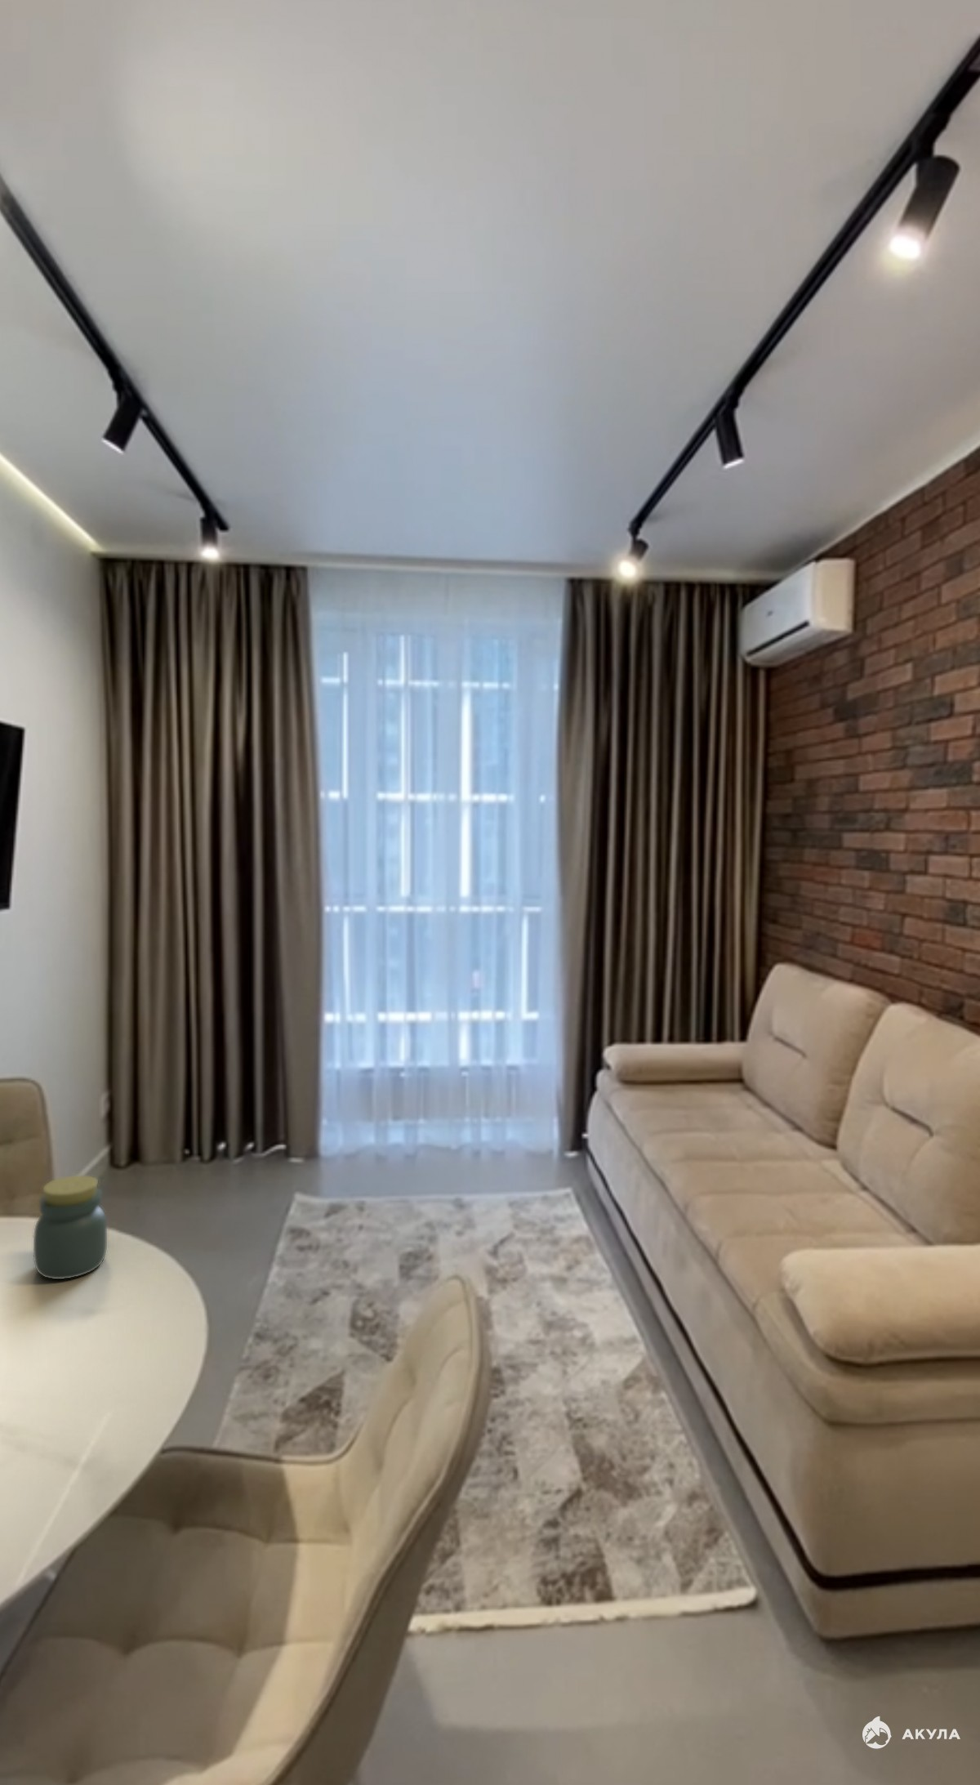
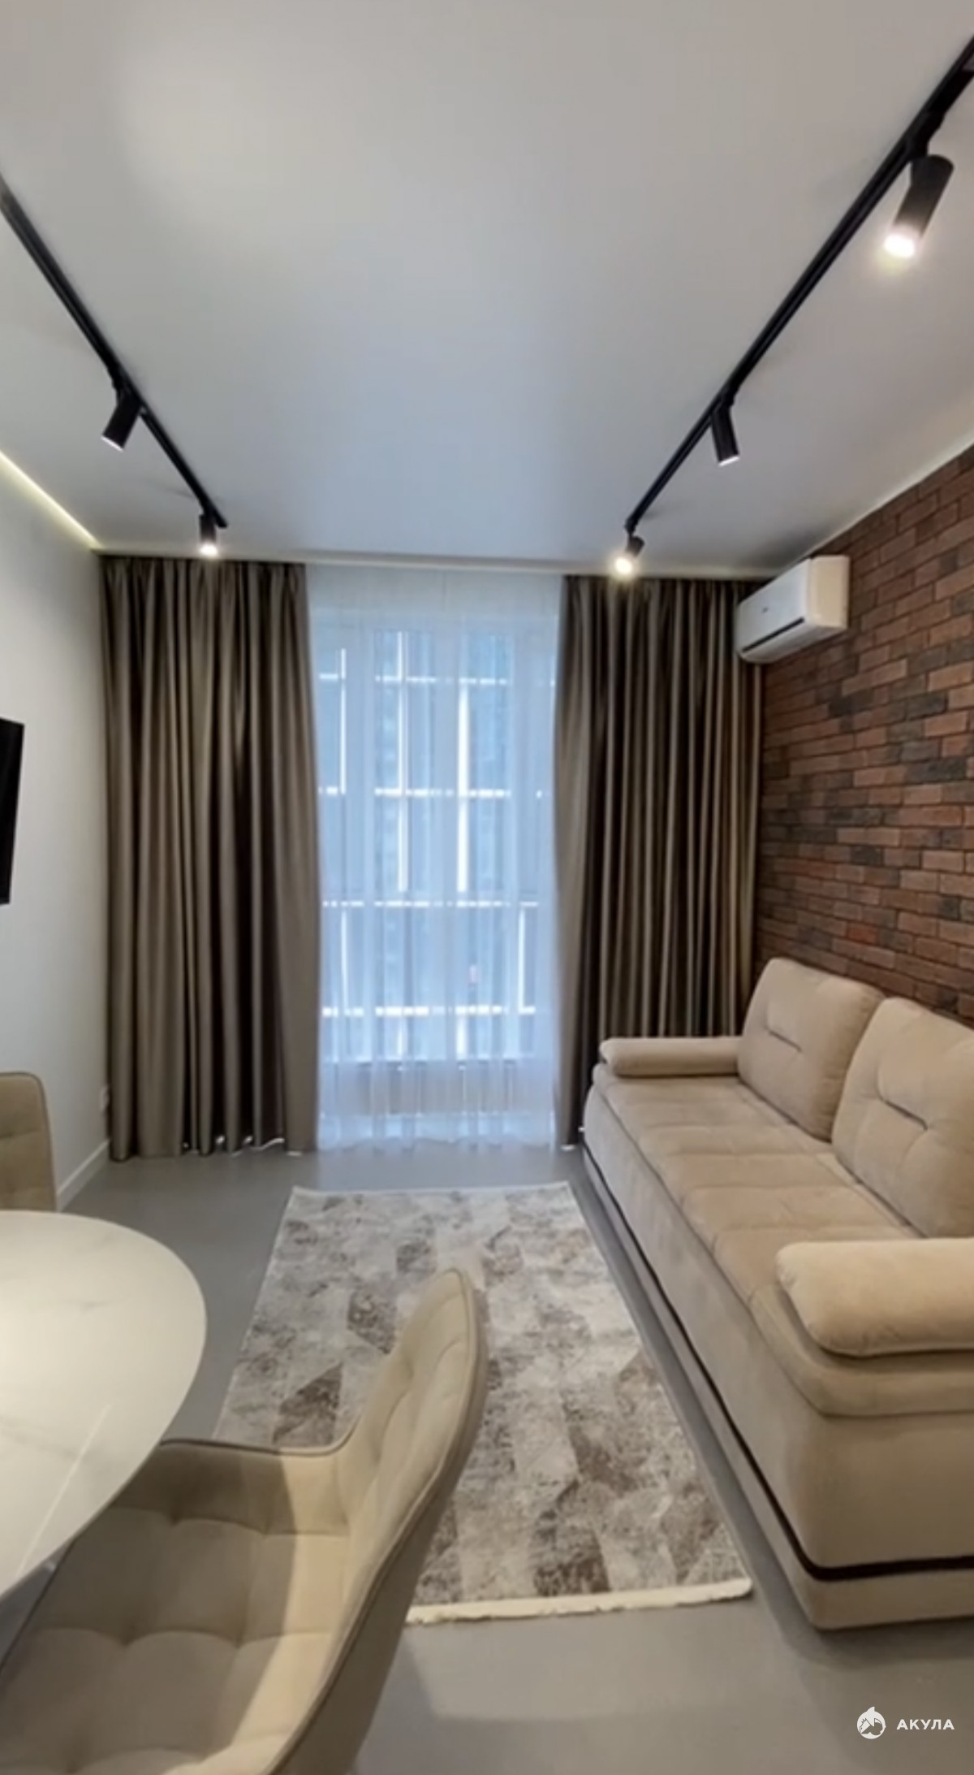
- jar [33,1174,107,1281]
